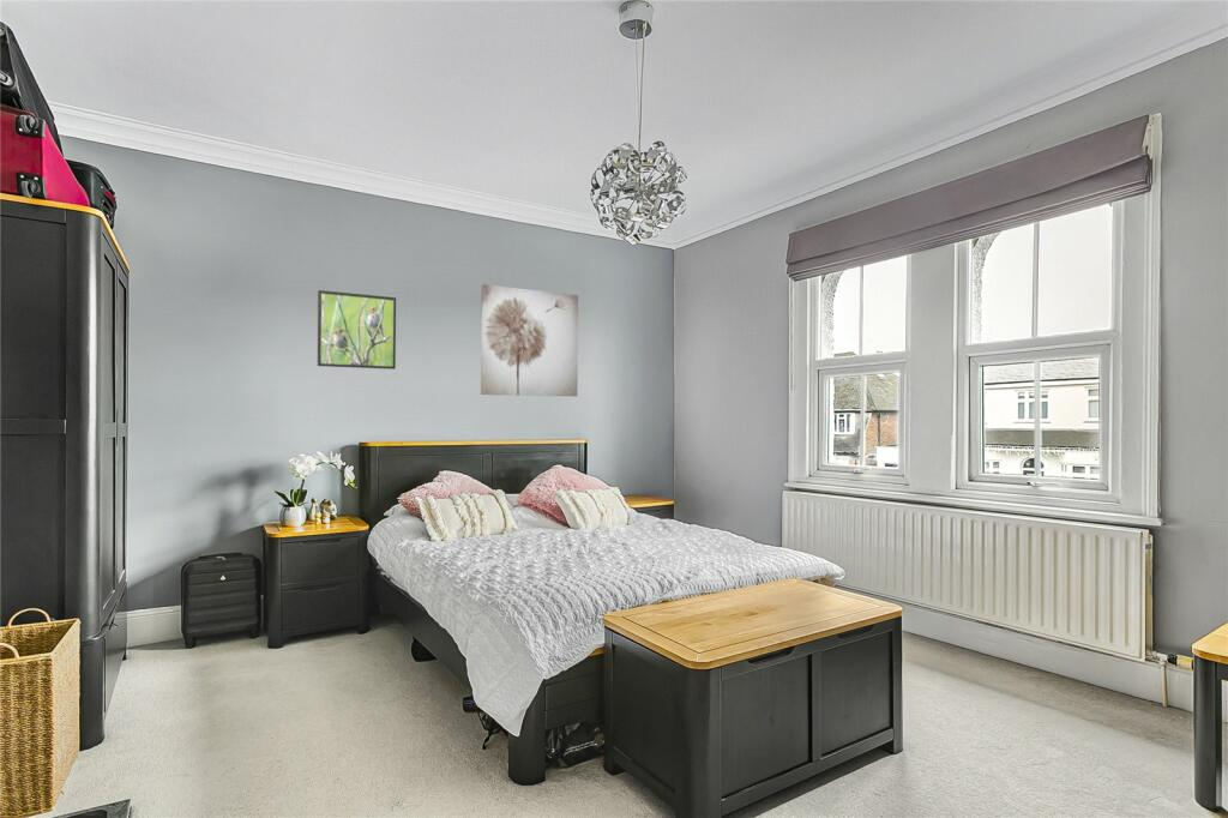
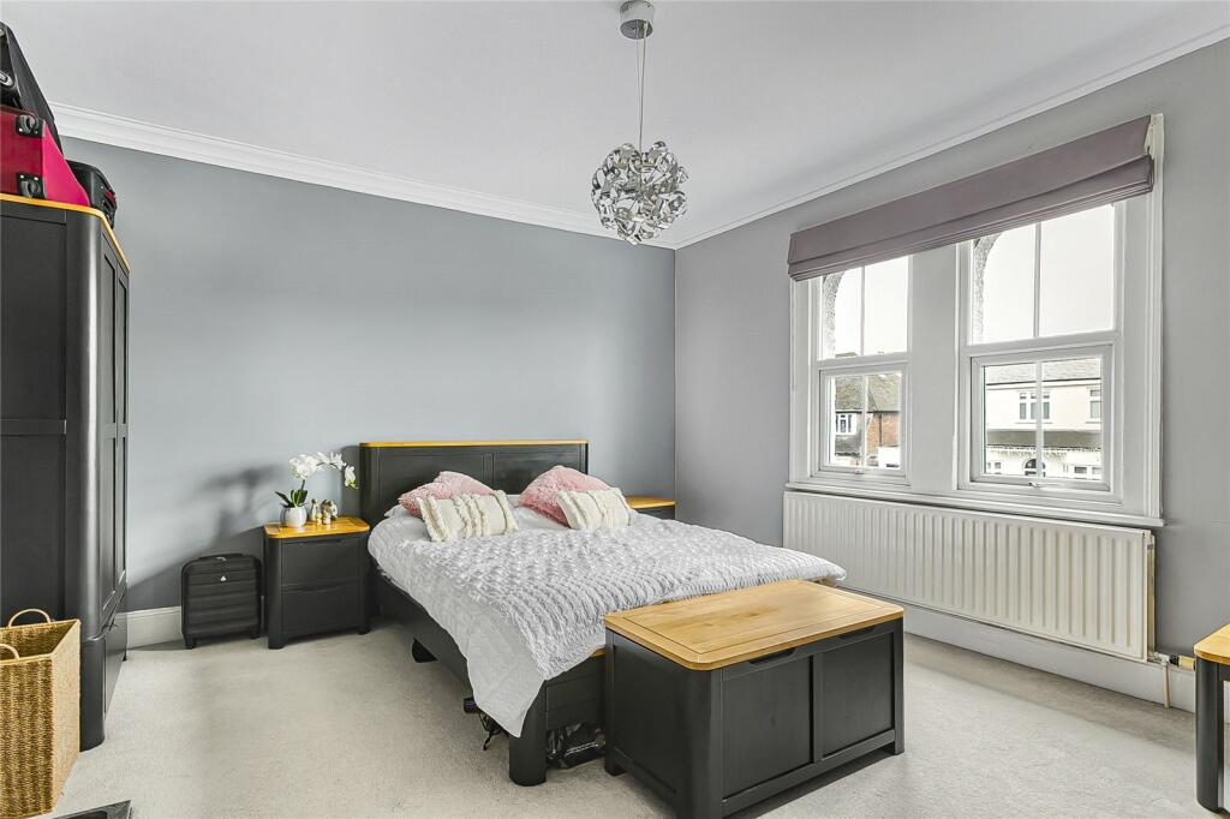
- wall art [480,283,579,398]
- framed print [317,289,397,371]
